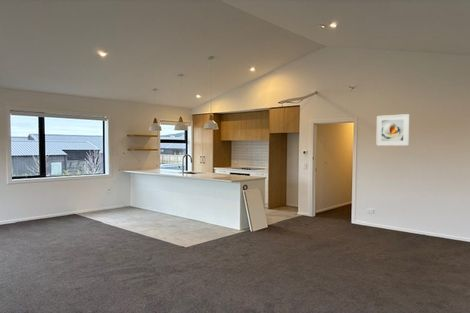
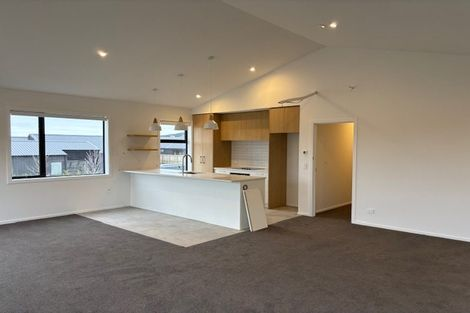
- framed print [375,113,410,147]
